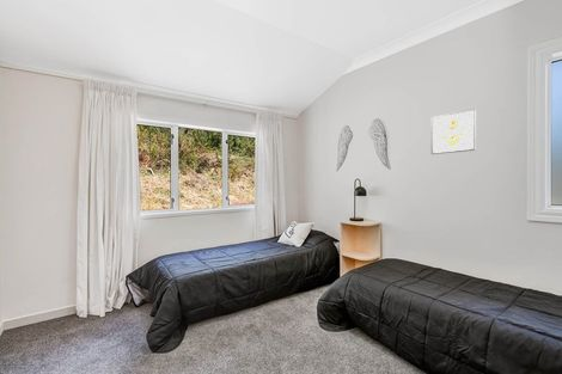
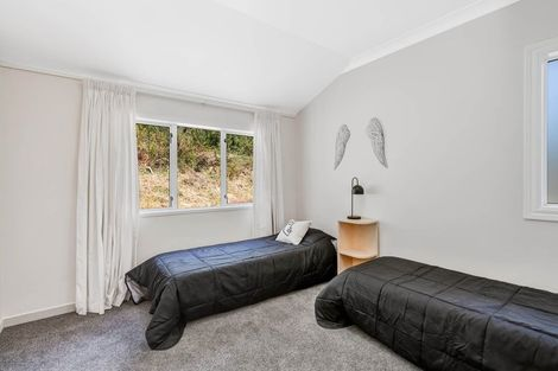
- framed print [430,108,477,155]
